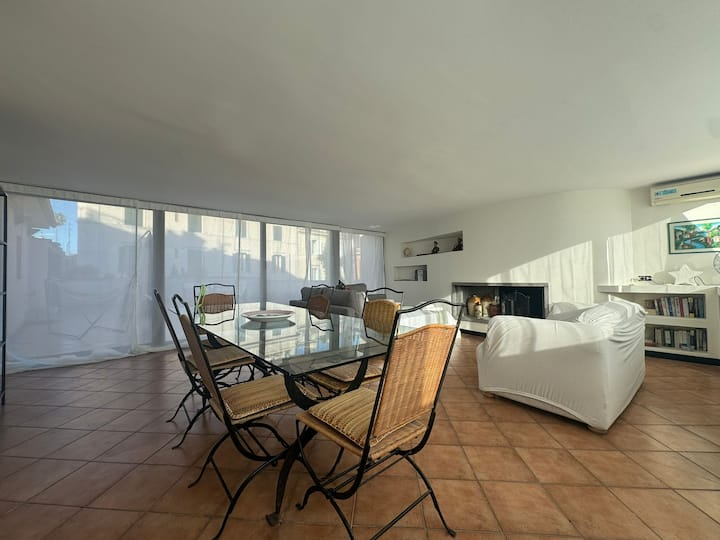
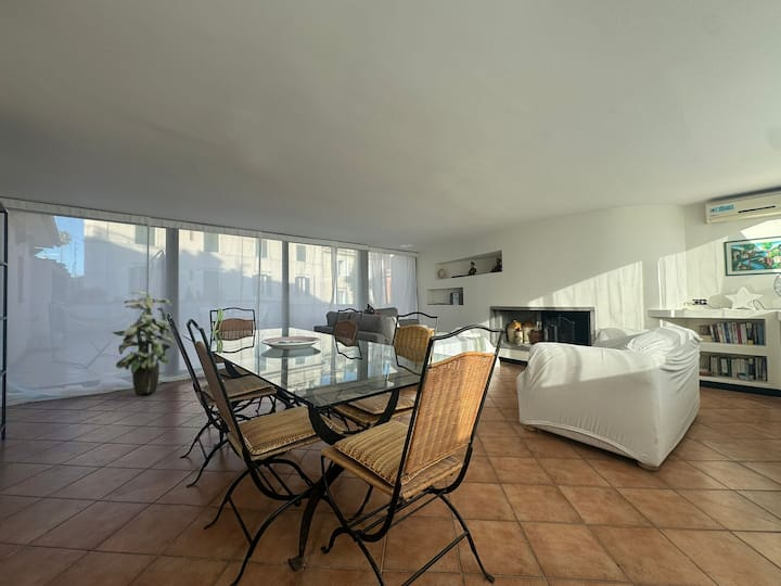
+ indoor plant [111,291,175,396]
